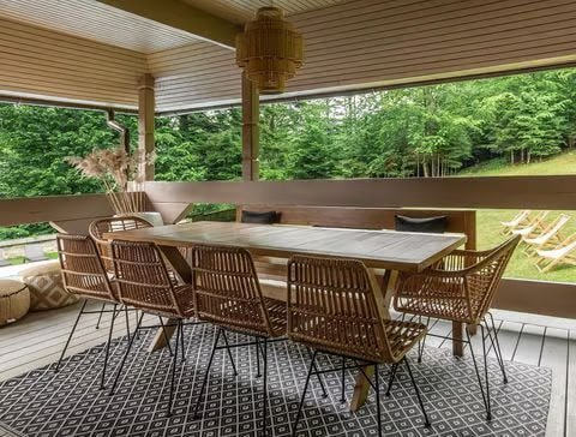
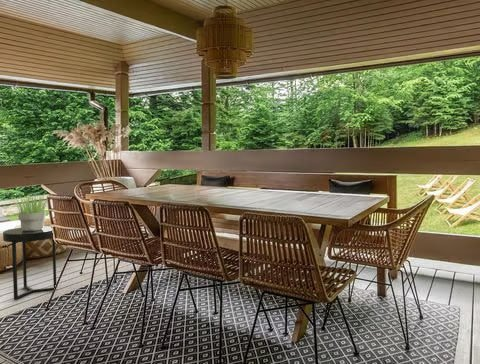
+ side table [2,225,58,301]
+ potted plant [10,194,48,231]
